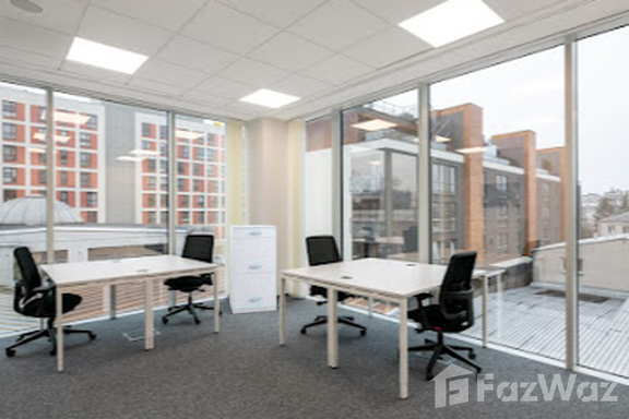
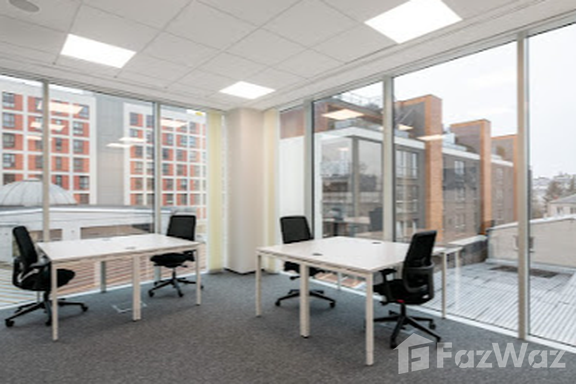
- filing cabinet [228,224,278,315]
